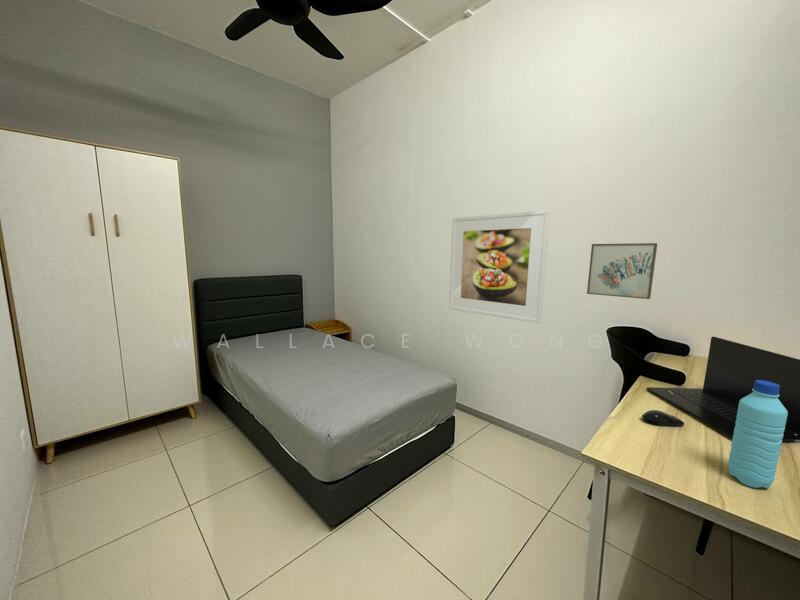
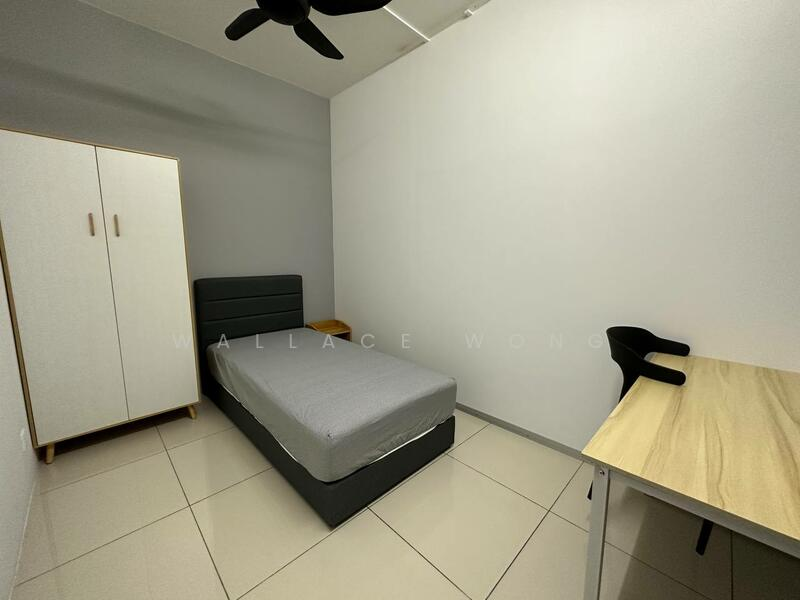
- laptop [645,336,800,443]
- water bottle [727,380,788,489]
- computer mouse [641,409,685,427]
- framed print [448,209,551,324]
- wall art [586,242,658,300]
